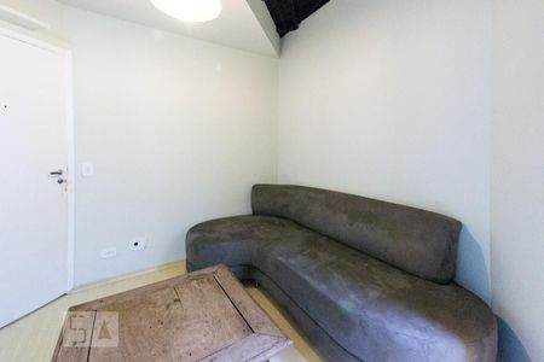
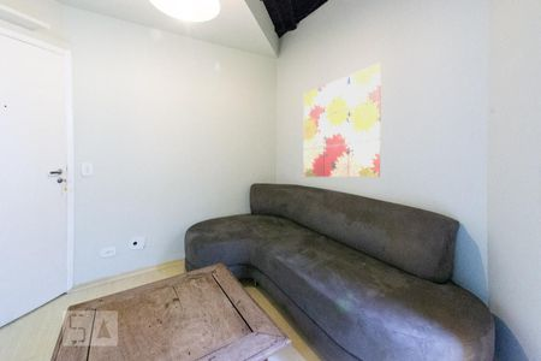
+ wall art [303,61,382,178]
